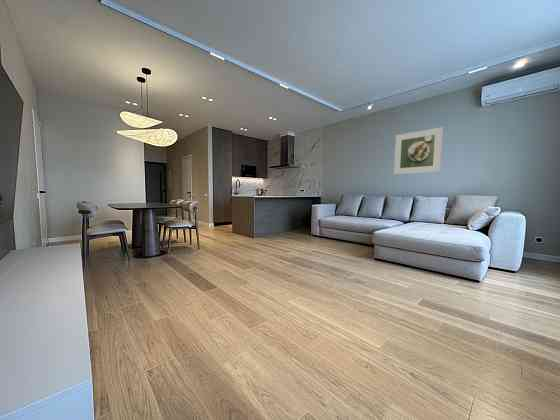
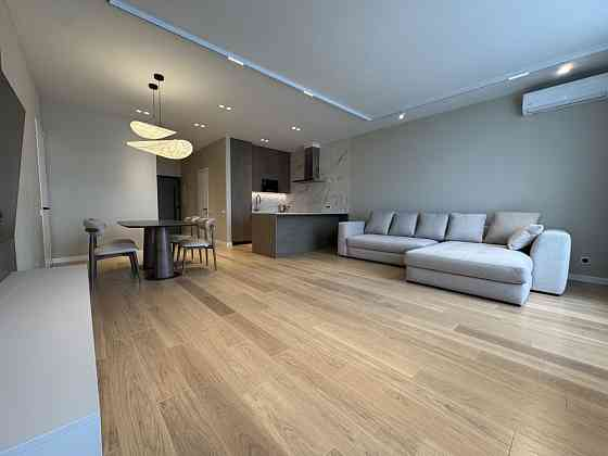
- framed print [393,126,444,175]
